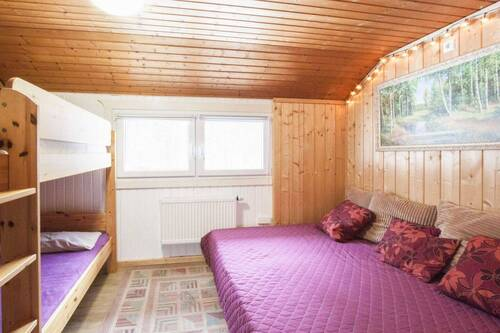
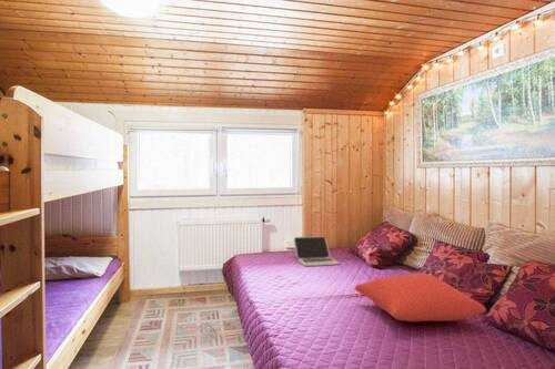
+ cushion [354,273,487,322]
+ laptop [293,235,341,267]
